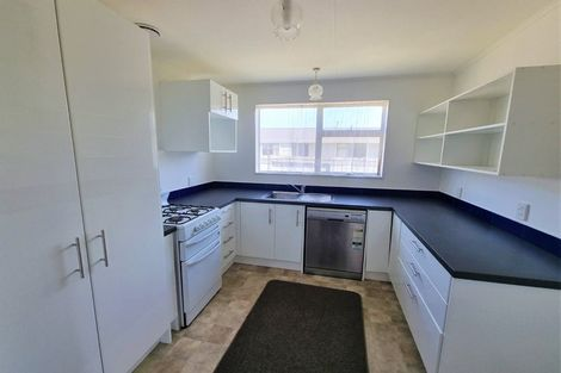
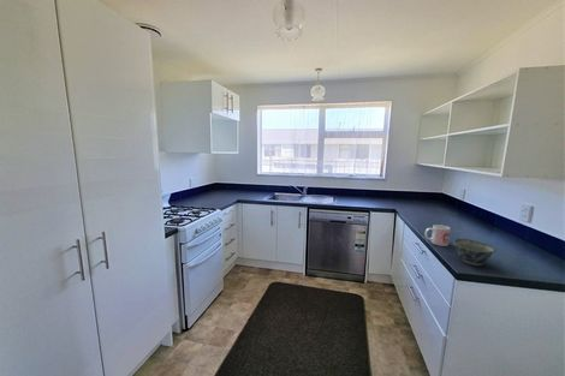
+ bowl [452,238,498,267]
+ mug [424,223,452,247]
